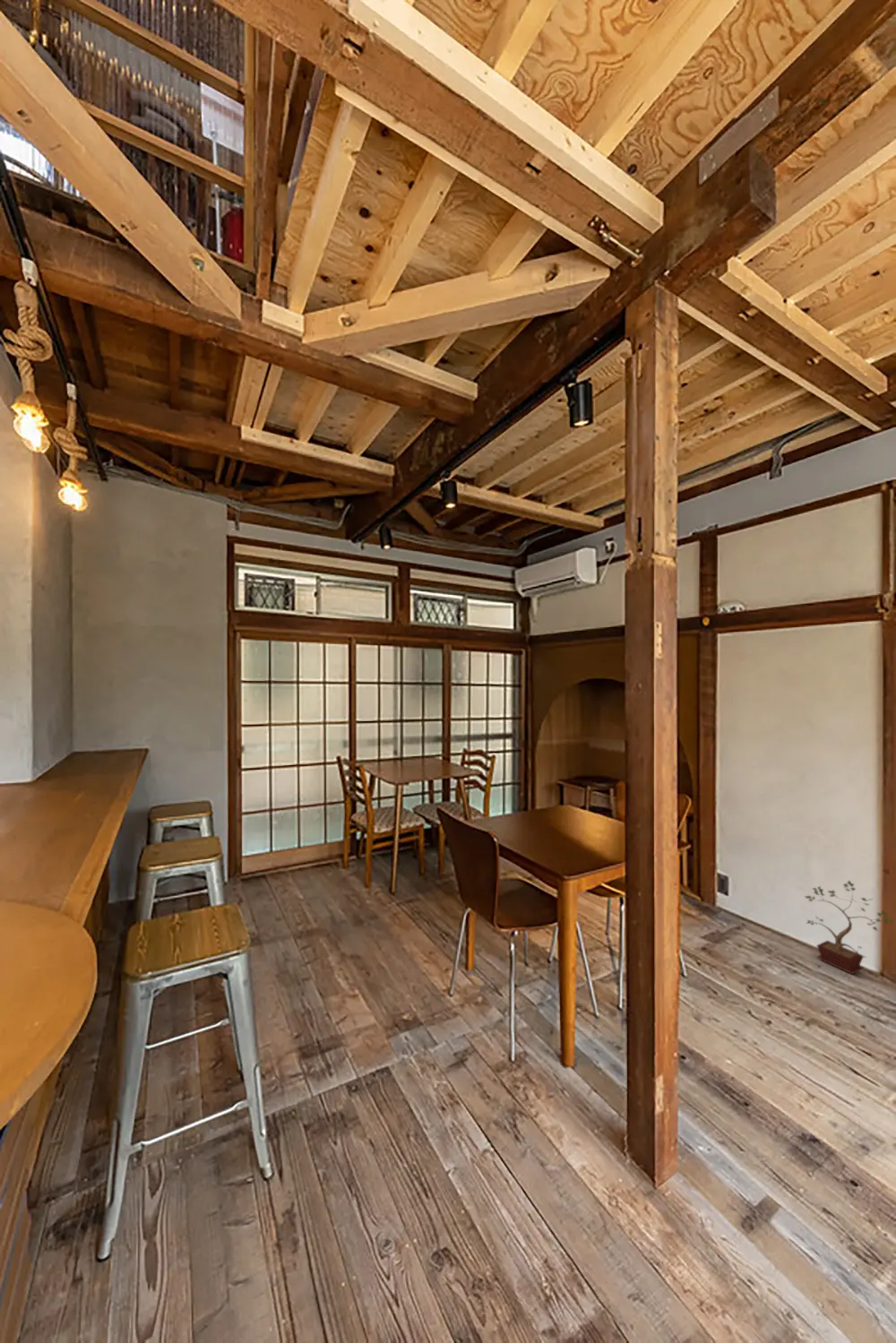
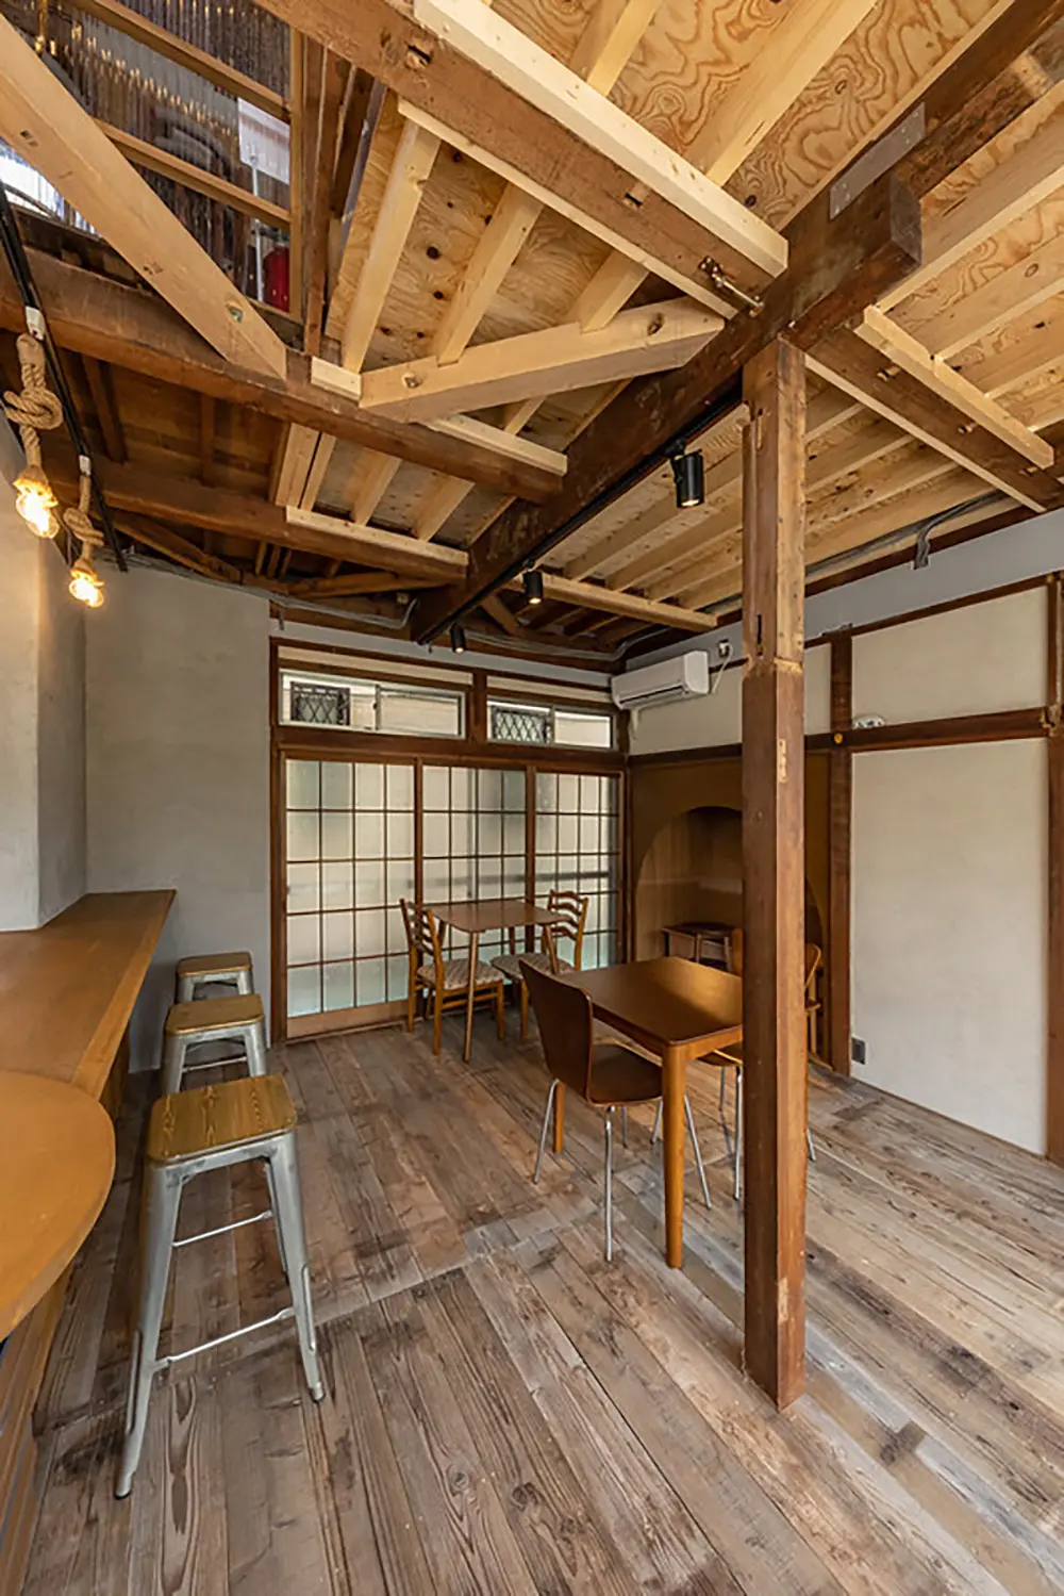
- potted plant [805,880,895,975]
